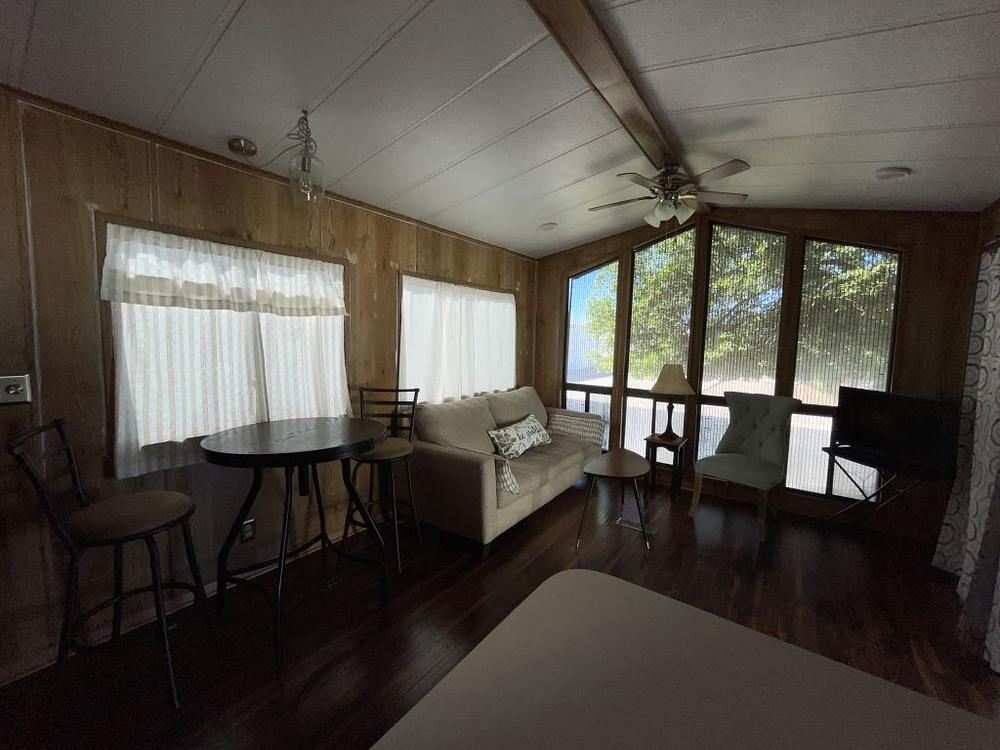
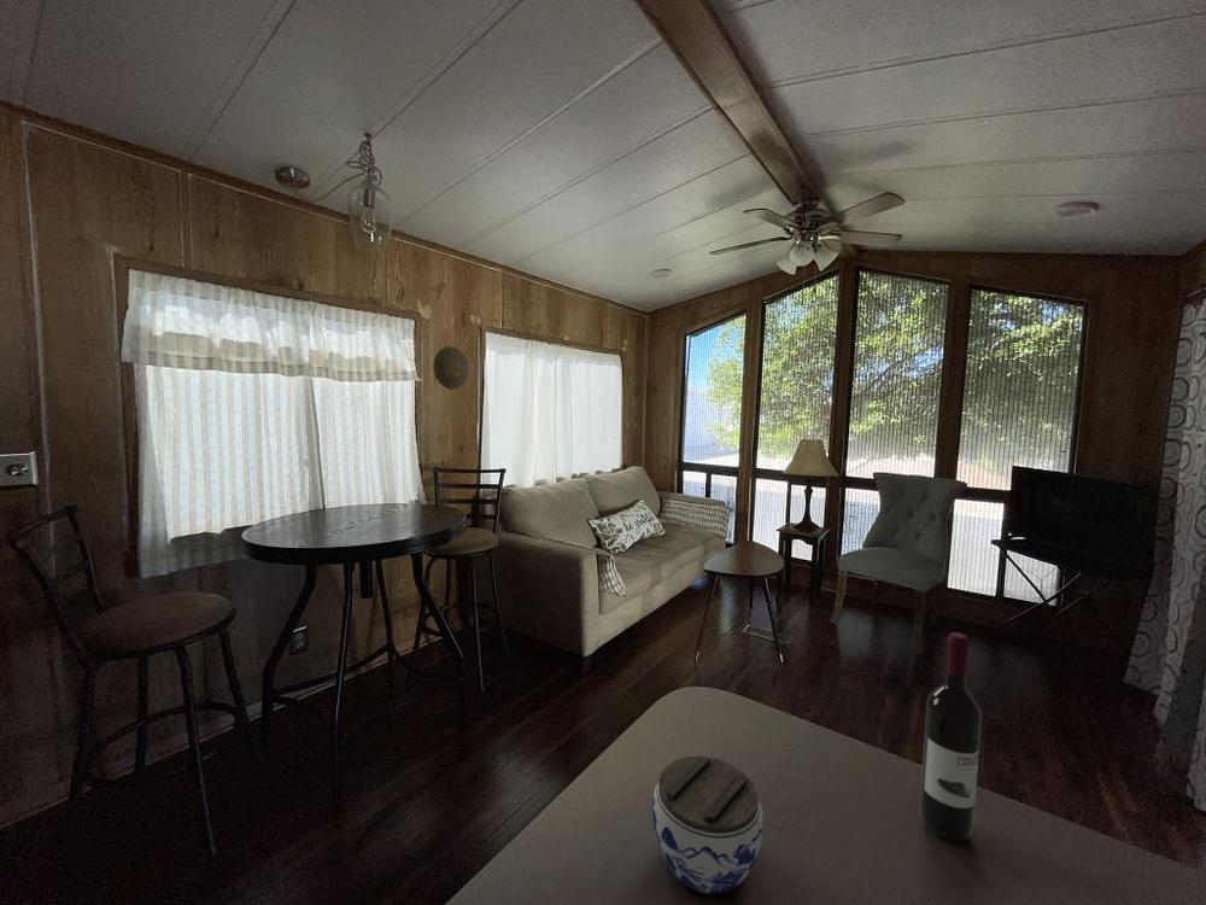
+ wine bottle [919,631,983,842]
+ decorative plate [432,345,470,391]
+ jar [651,755,765,895]
